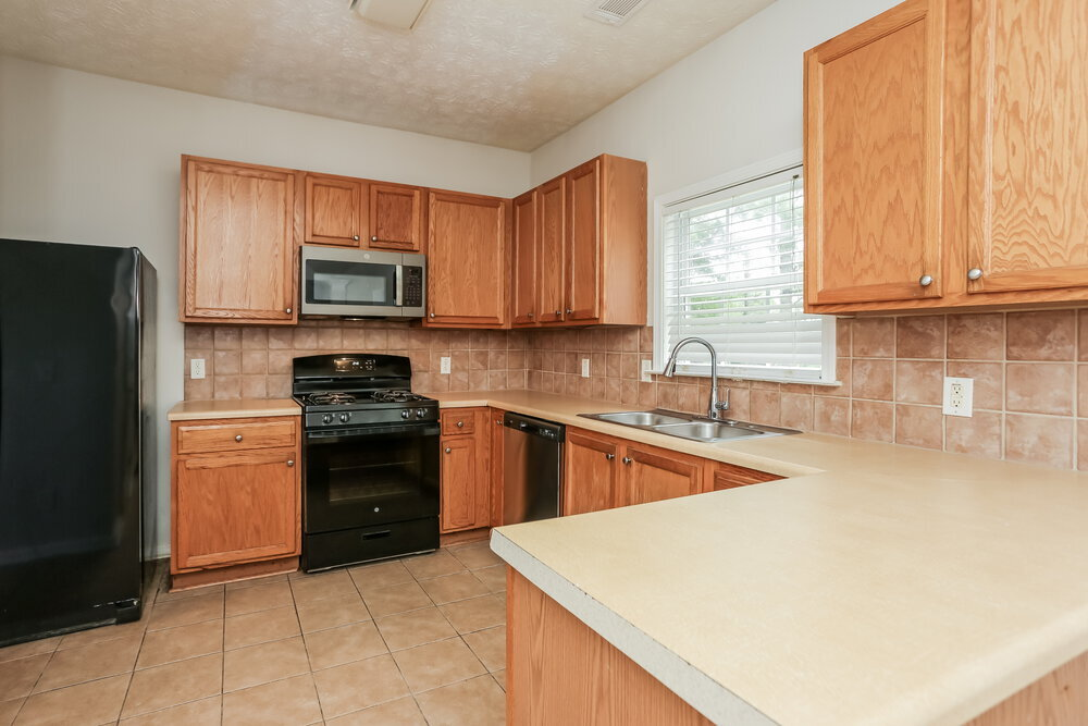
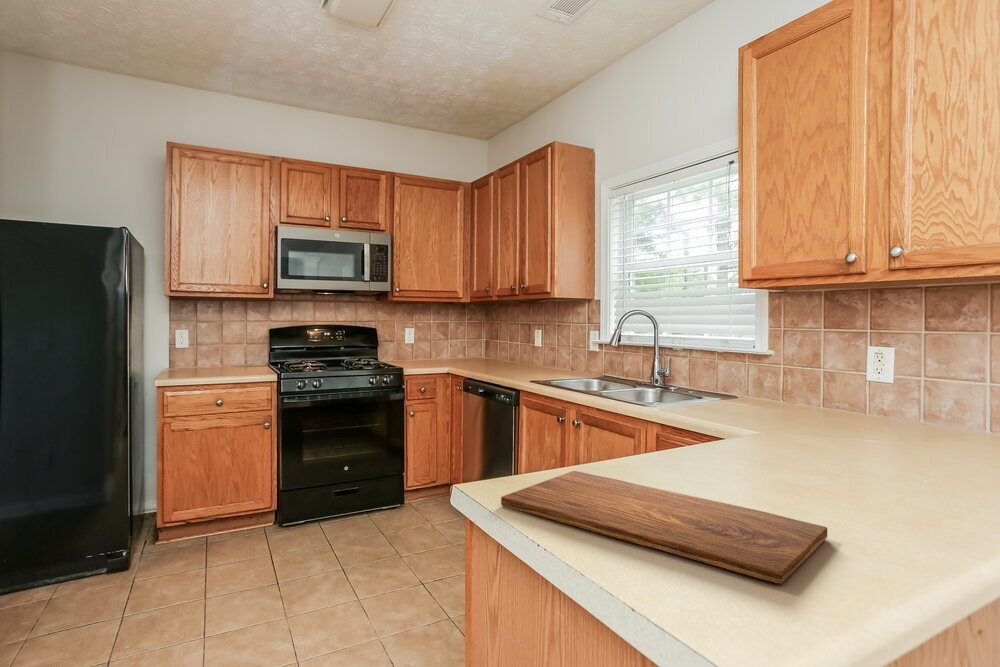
+ cutting board [500,470,828,584]
